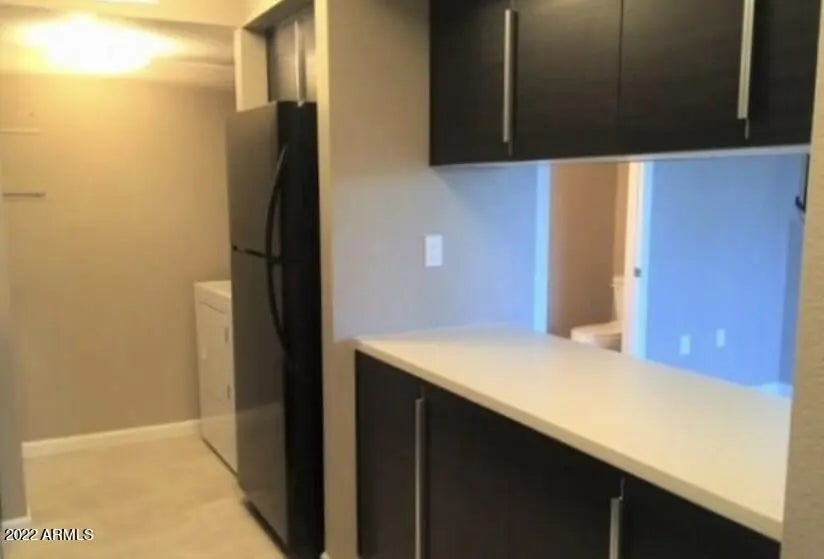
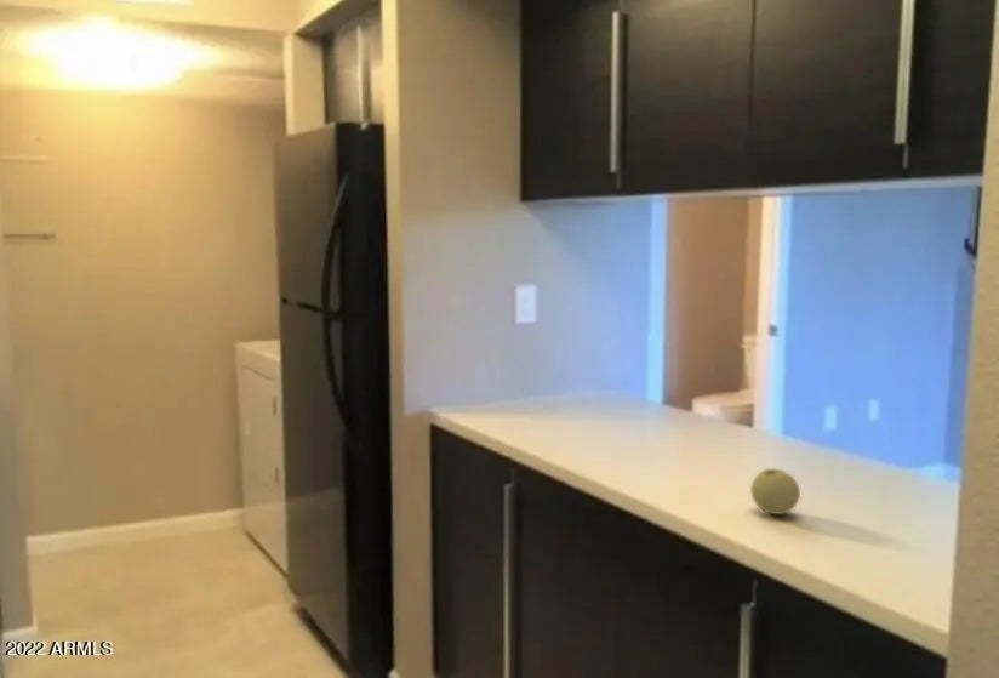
+ apple [749,468,801,515]
